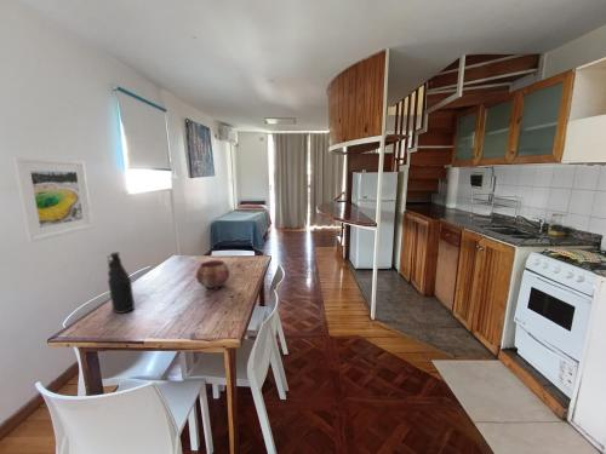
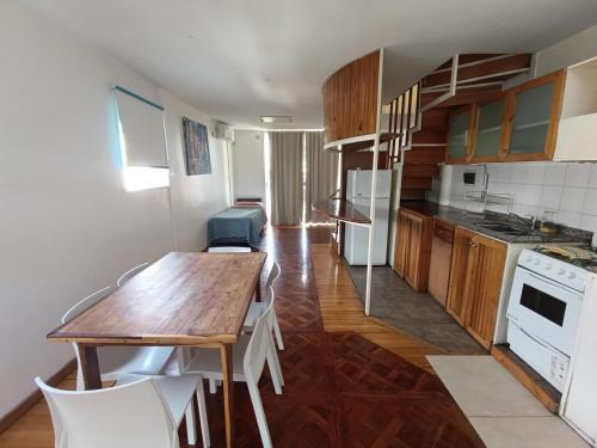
- bottle [105,251,136,315]
- bowl [195,259,230,292]
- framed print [11,156,95,243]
